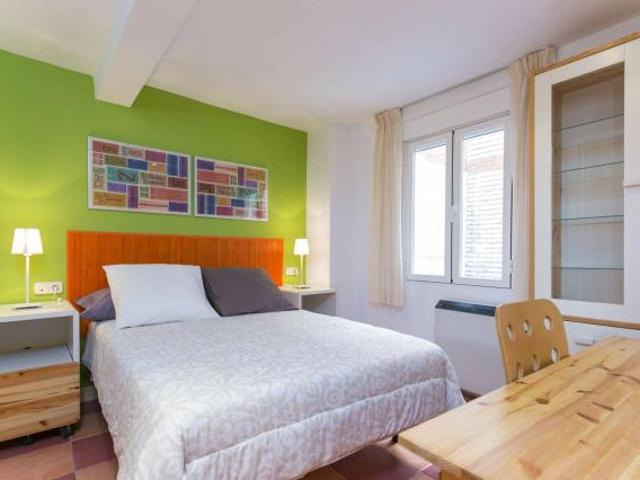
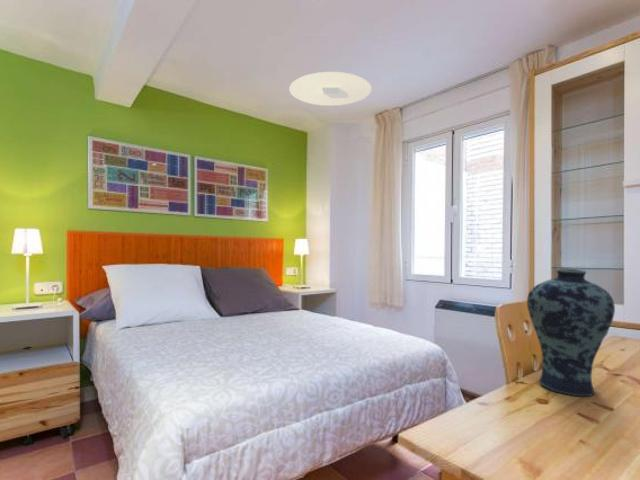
+ ceiling light [288,71,373,107]
+ vase [526,267,616,398]
